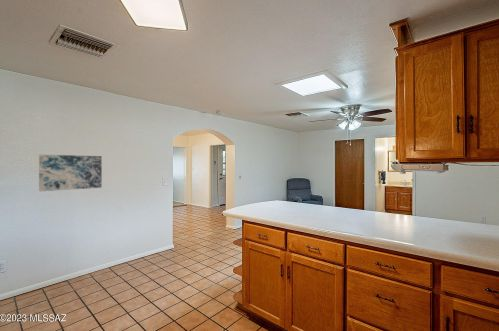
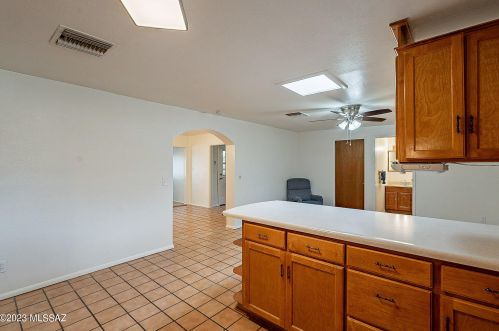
- wall art [38,154,103,192]
